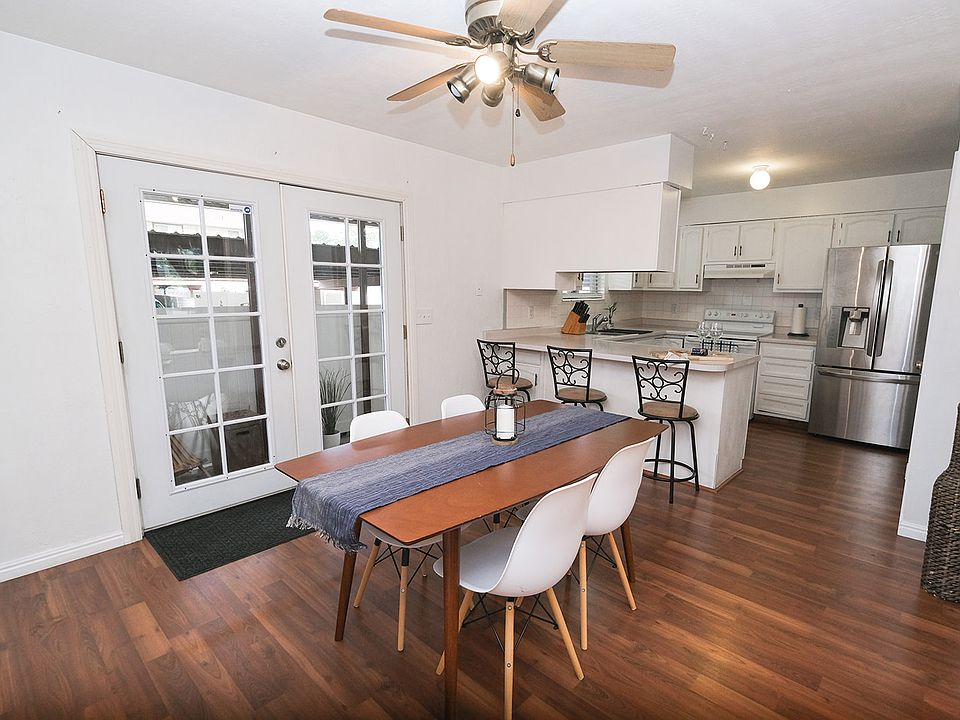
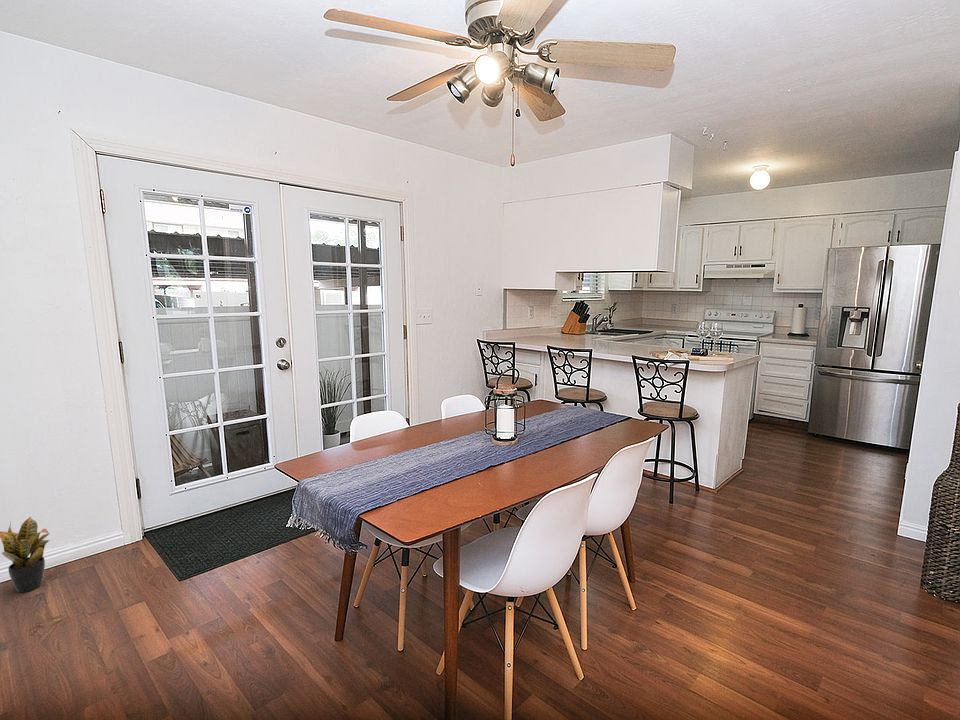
+ potted plant [0,516,51,593]
